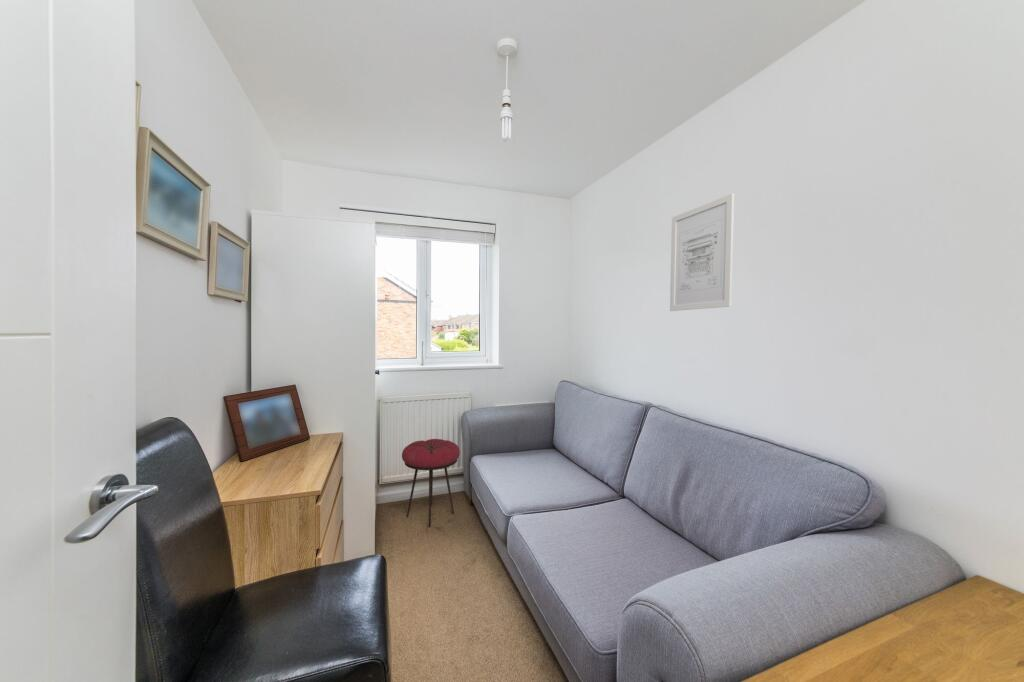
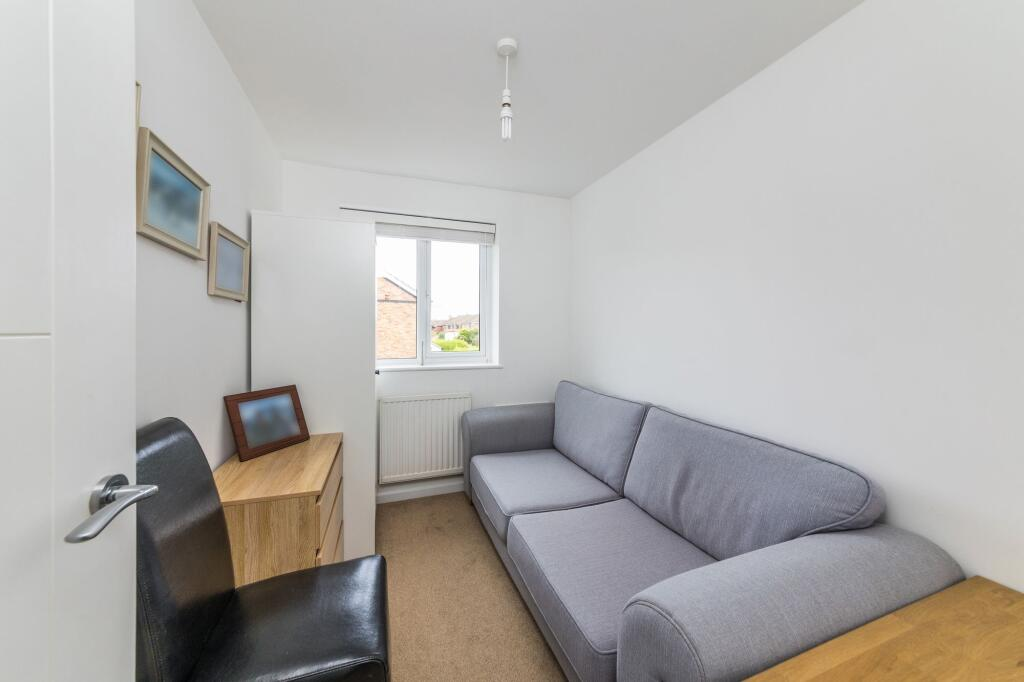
- stool [401,438,461,528]
- wall art [669,193,735,312]
